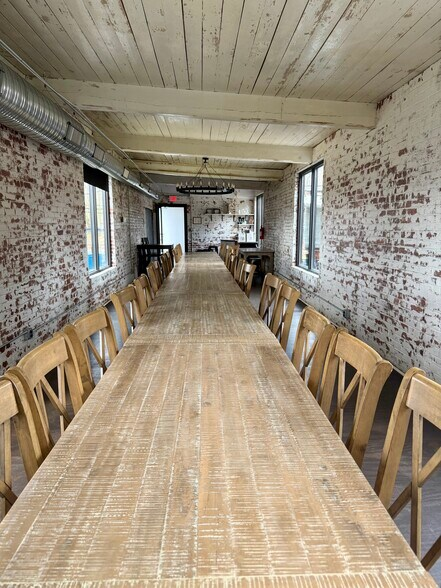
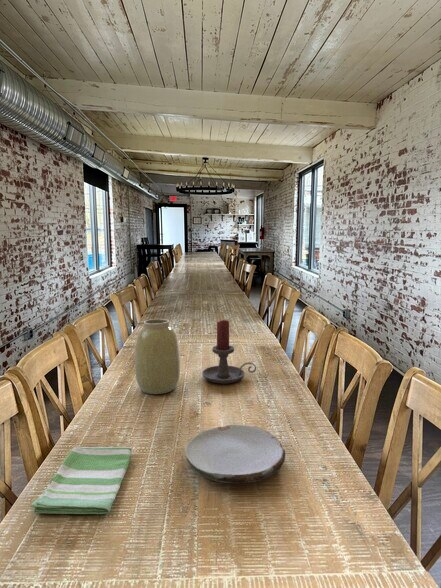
+ dish towel [30,446,133,515]
+ plate [184,424,286,484]
+ vase [134,318,181,395]
+ candle holder [201,319,257,384]
